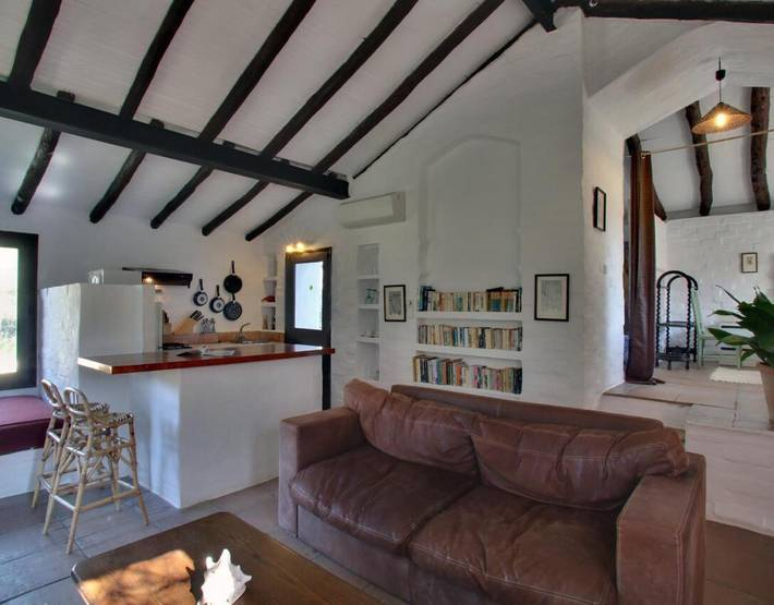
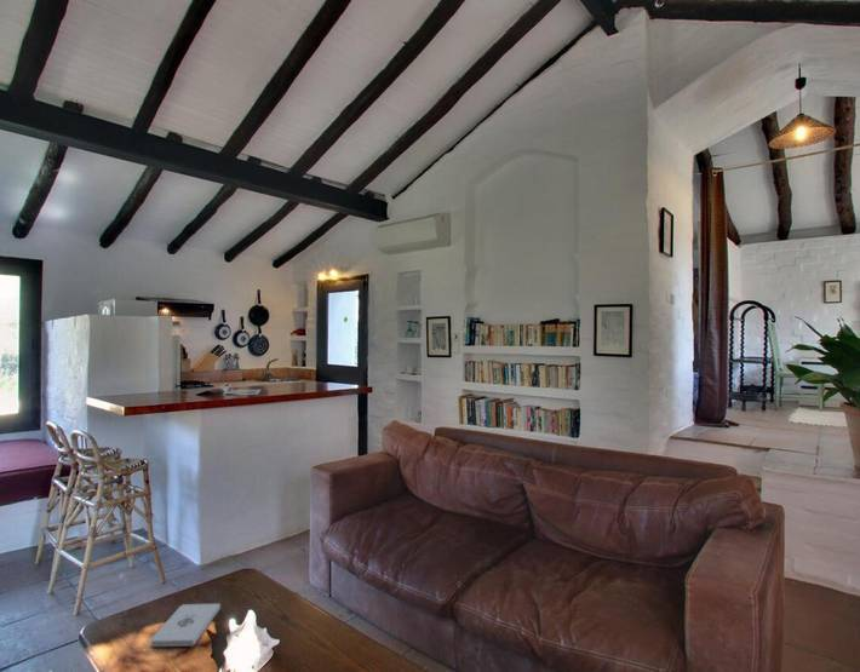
+ notepad [150,603,222,648]
